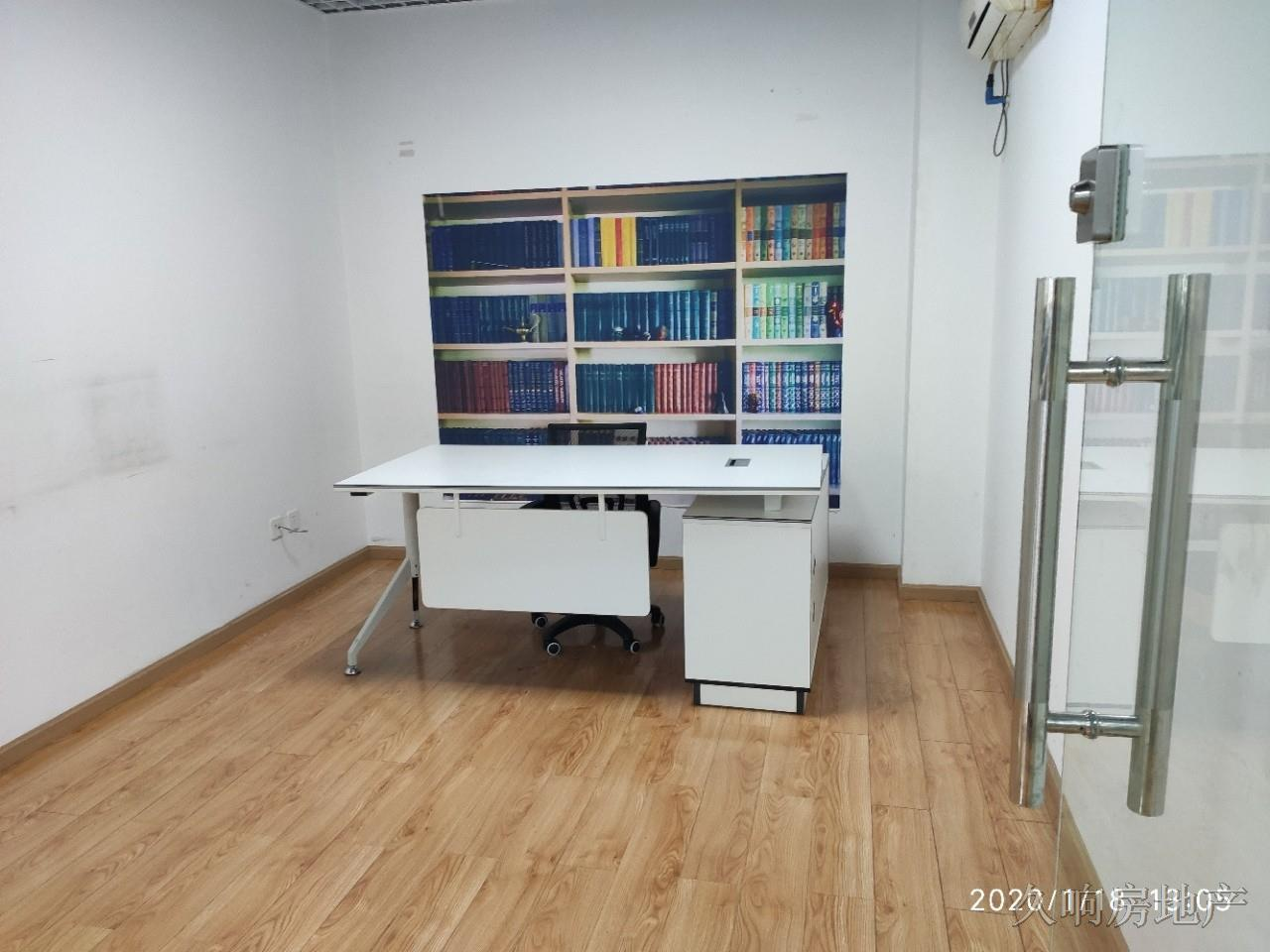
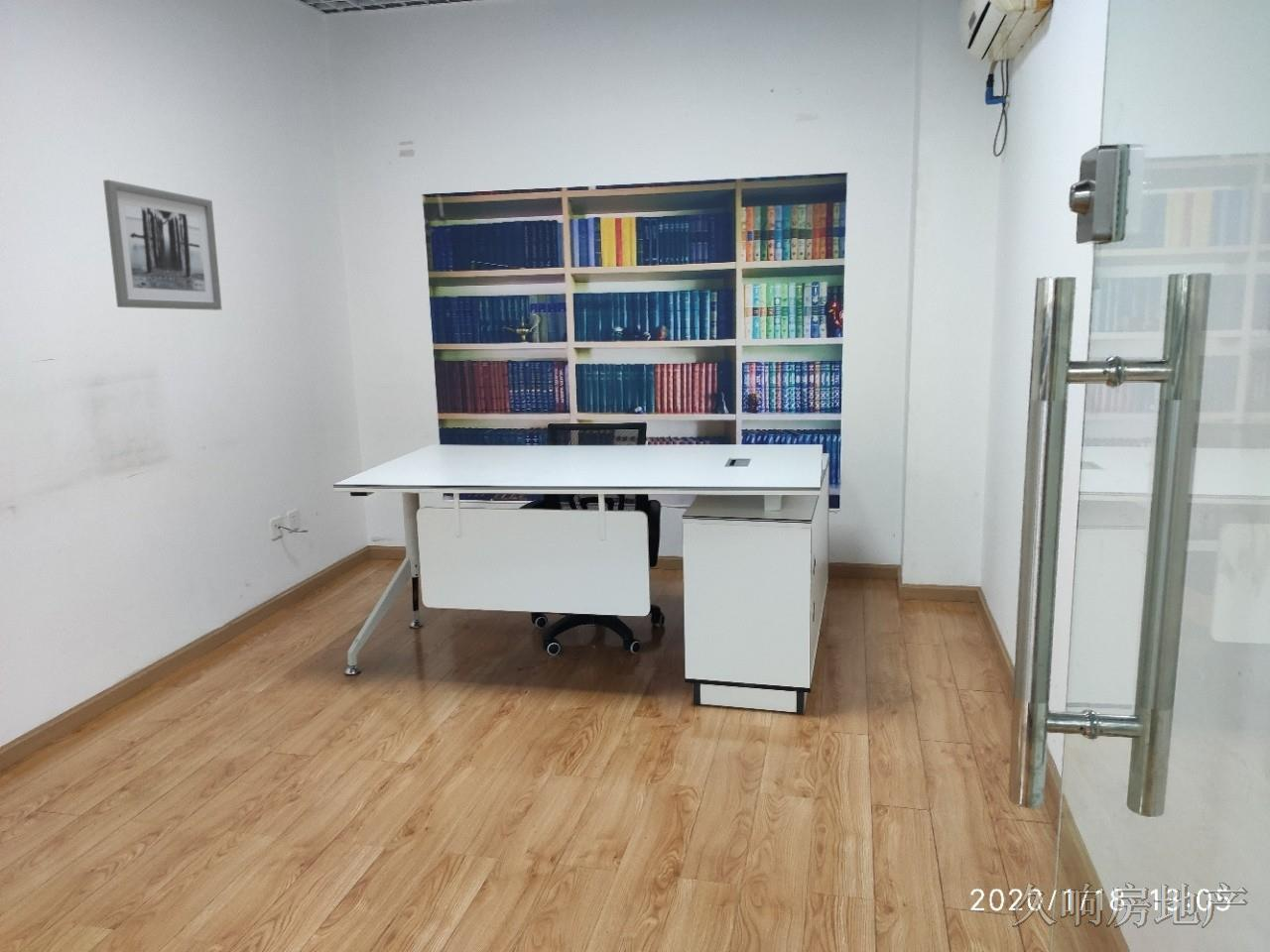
+ wall art [102,179,223,311]
